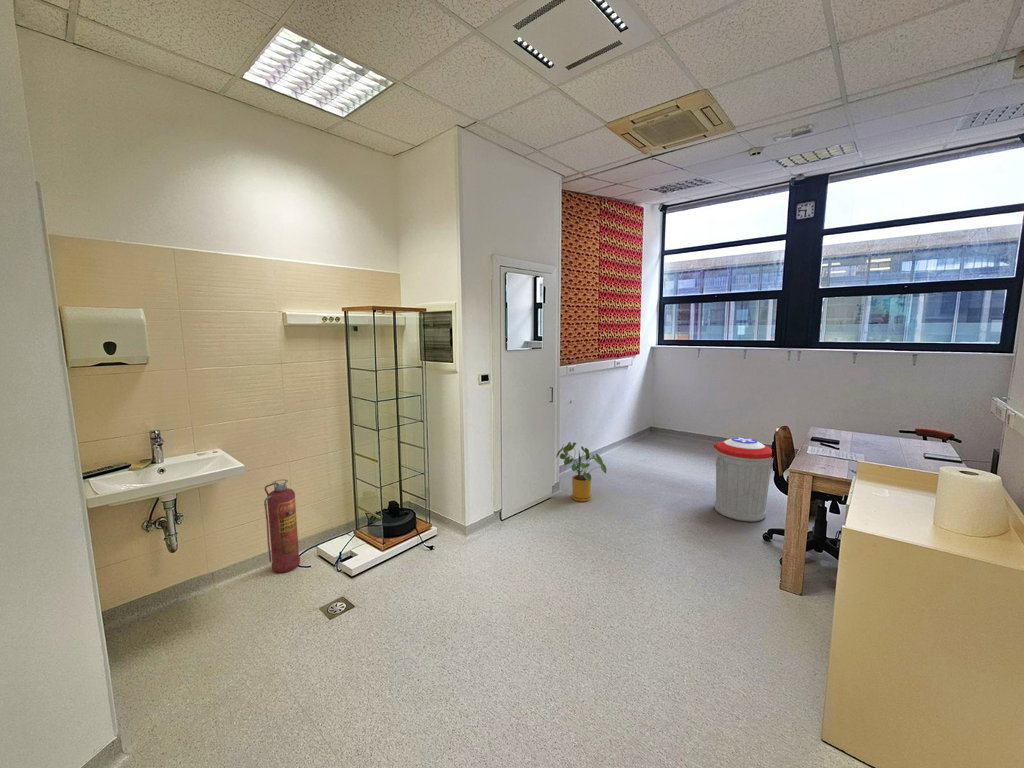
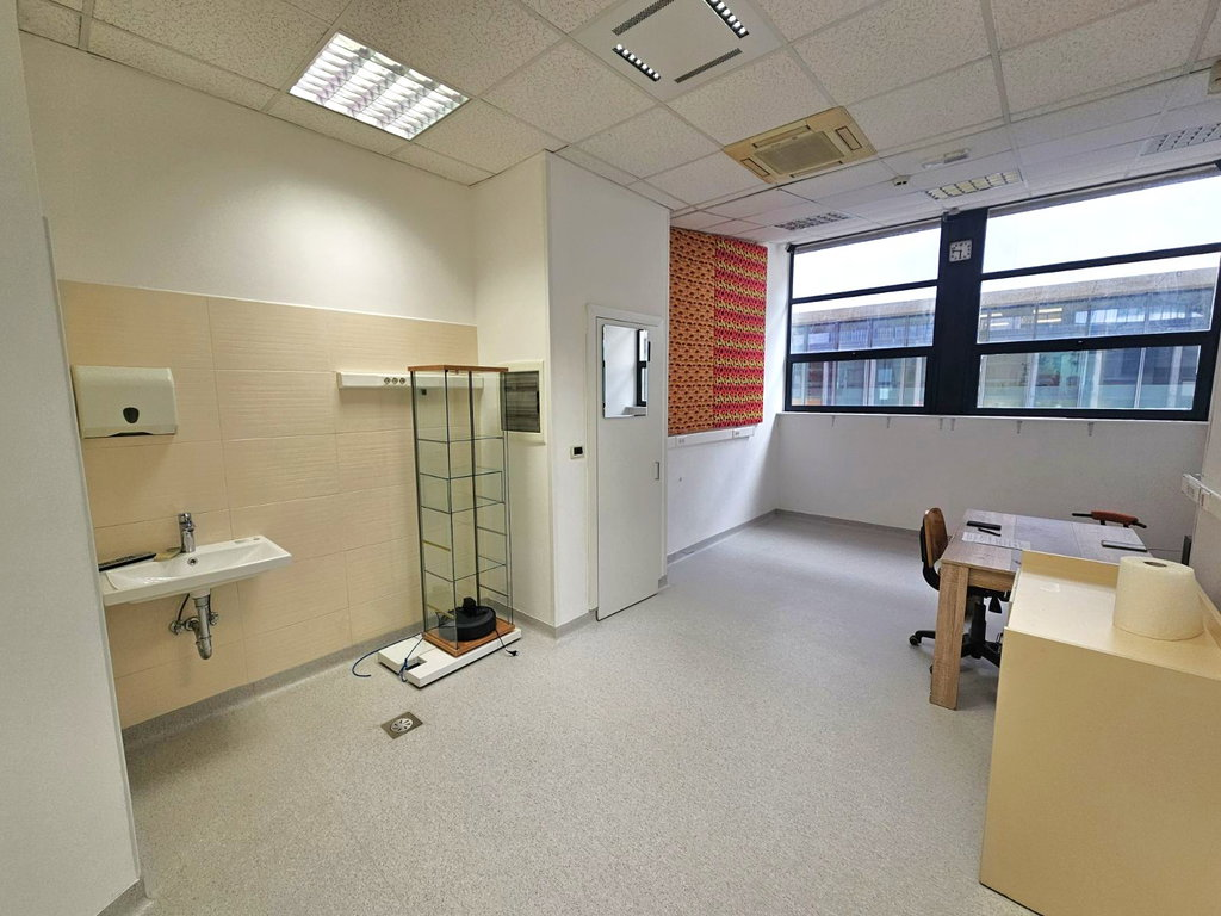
- fire extinguisher [263,478,301,574]
- trash can [713,436,774,523]
- house plant [555,441,608,502]
